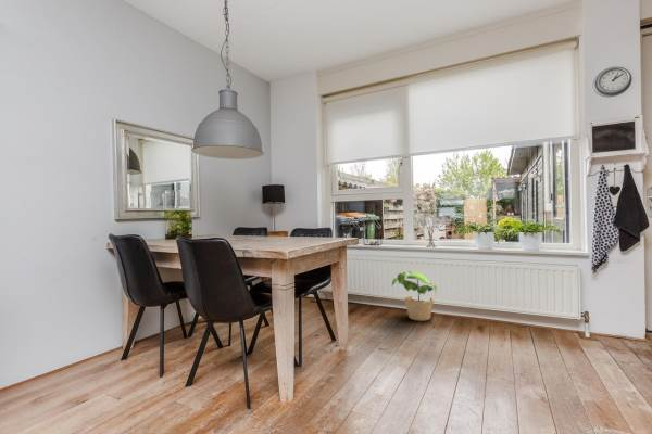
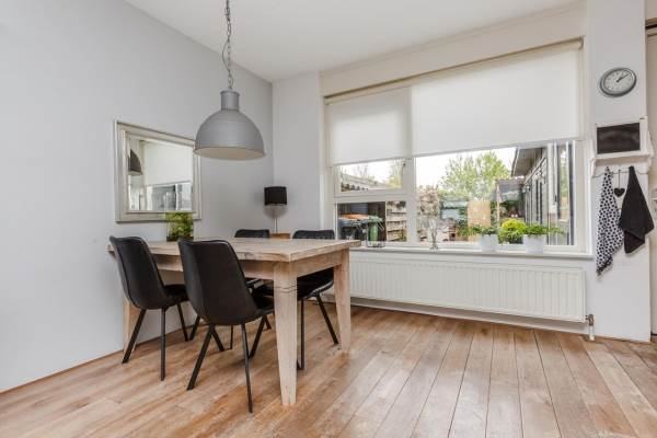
- potted plant [391,270,438,322]
